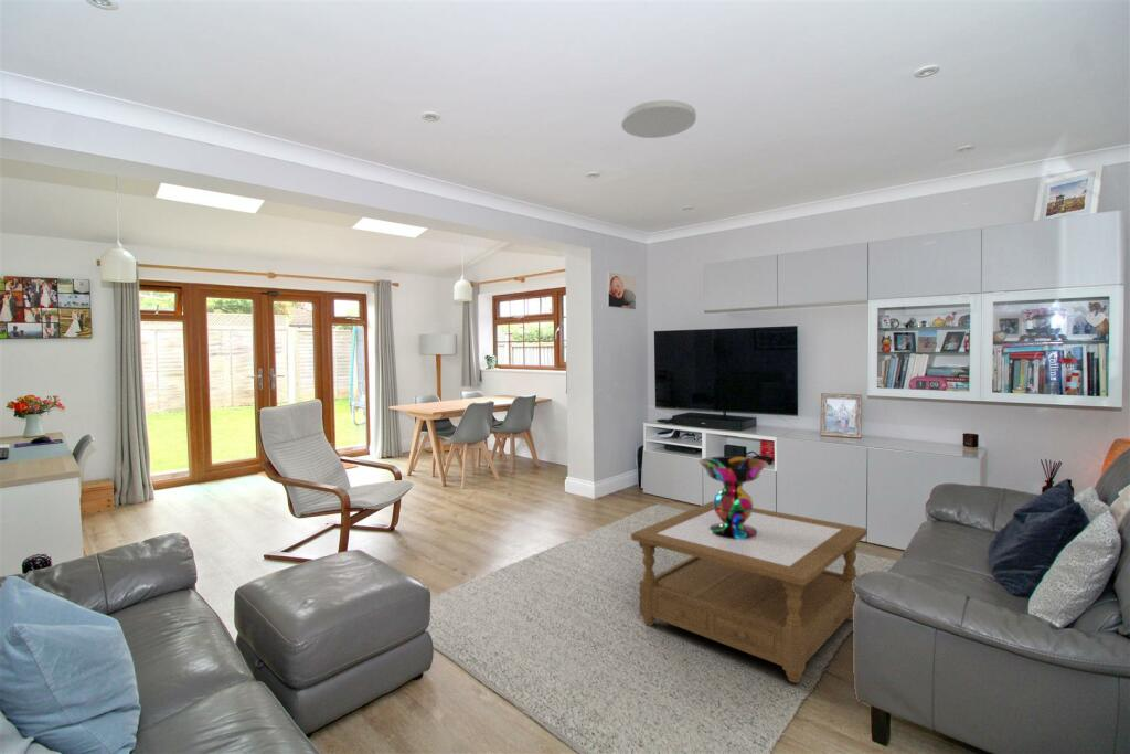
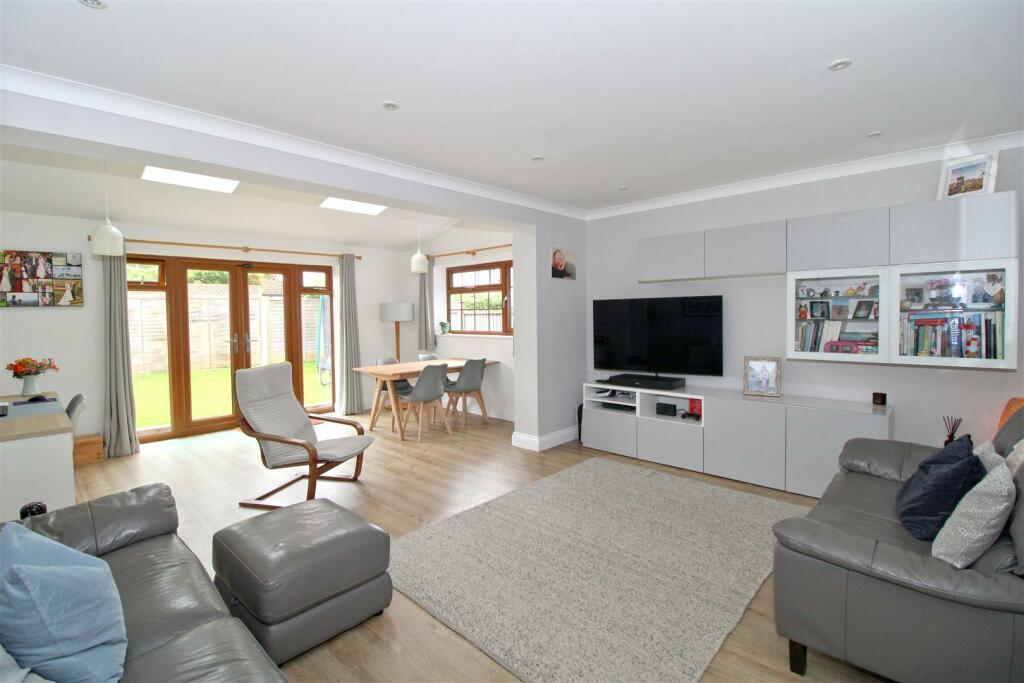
- decorative bowl [697,455,769,539]
- ceiling light [620,99,697,139]
- coffee table [630,500,868,683]
